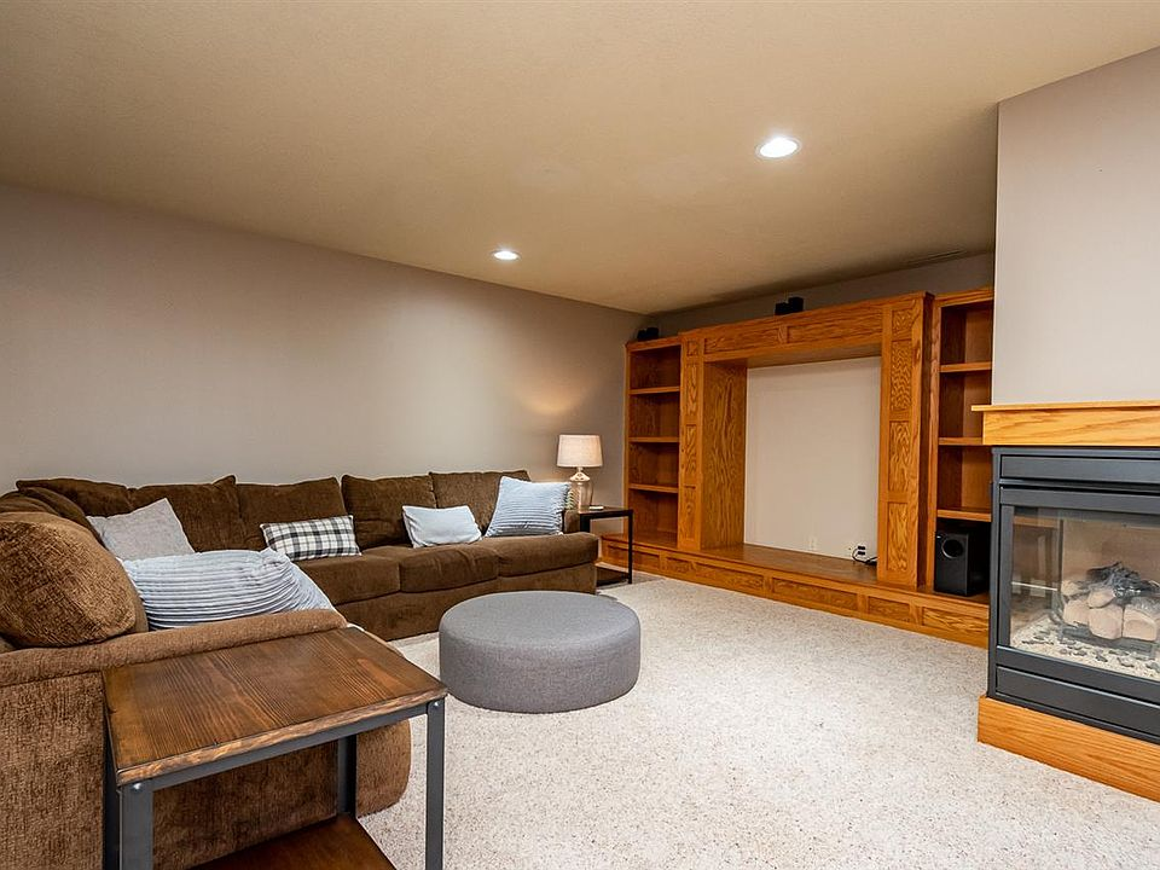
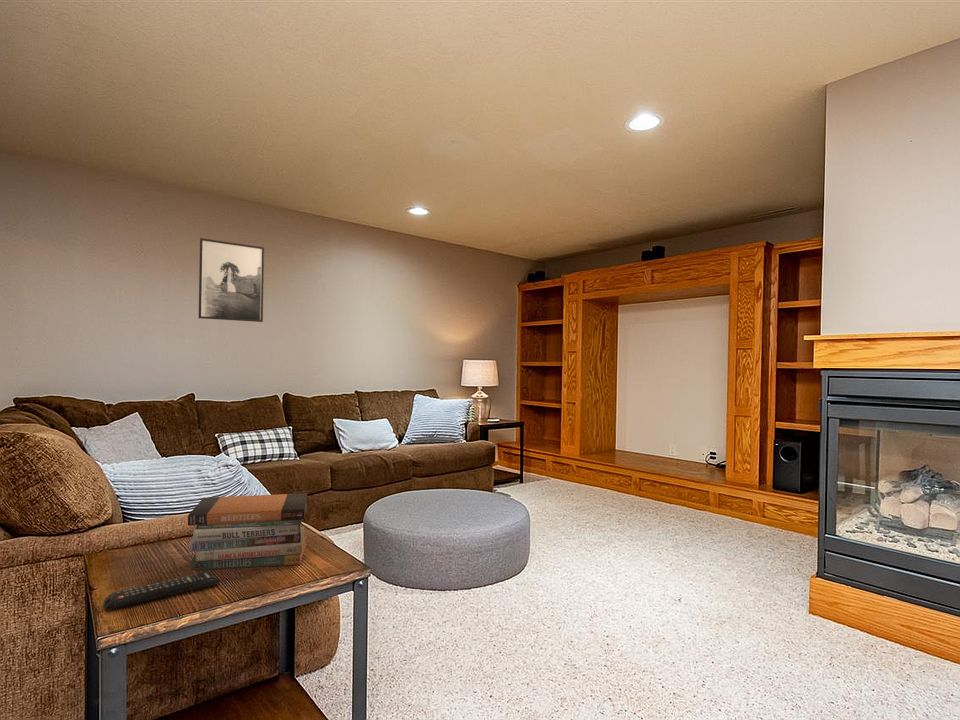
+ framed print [198,237,265,323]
+ remote control [102,570,221,612]
+ book stack [187,492,308,571]
